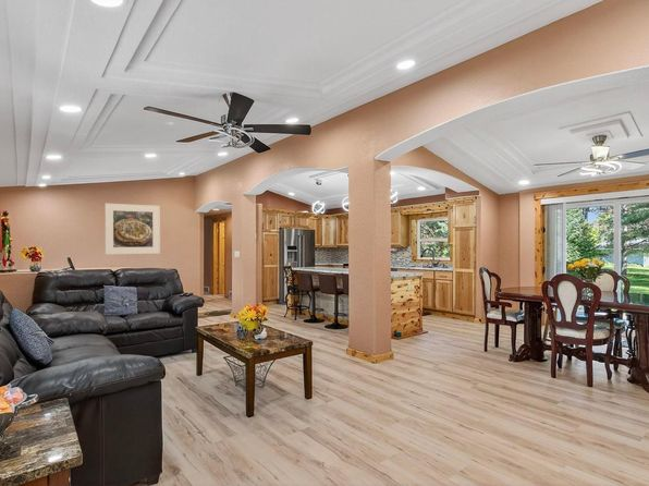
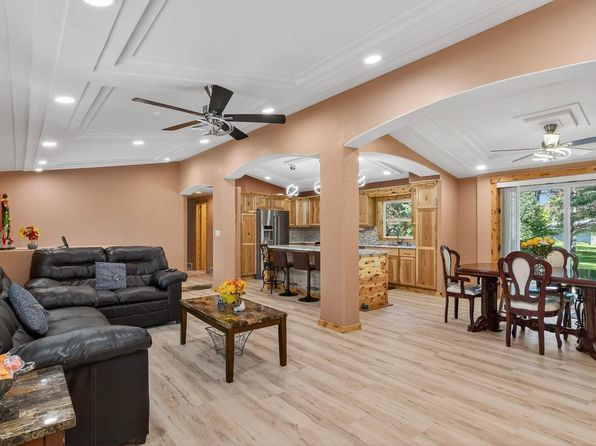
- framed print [105,203,161,255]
